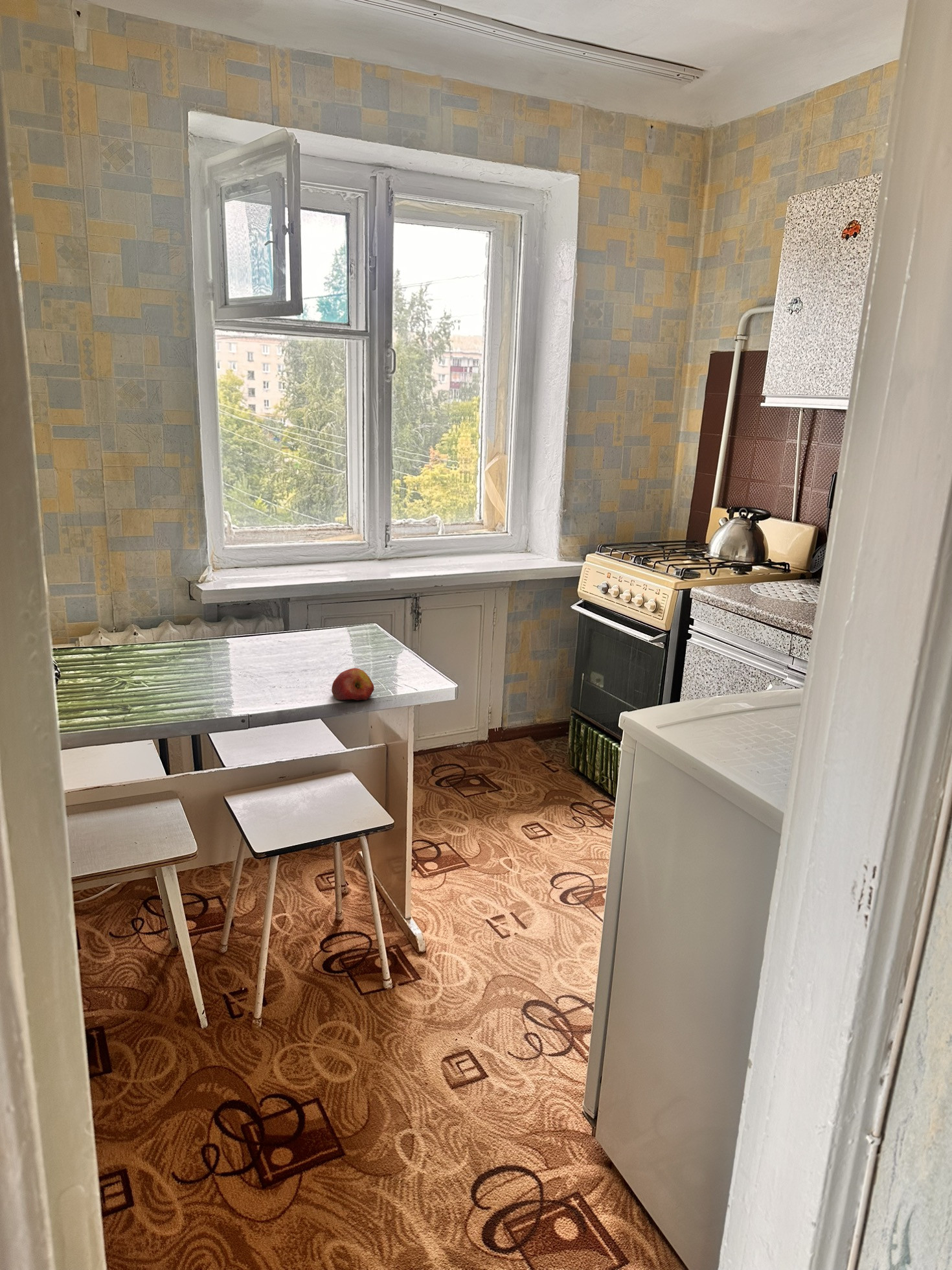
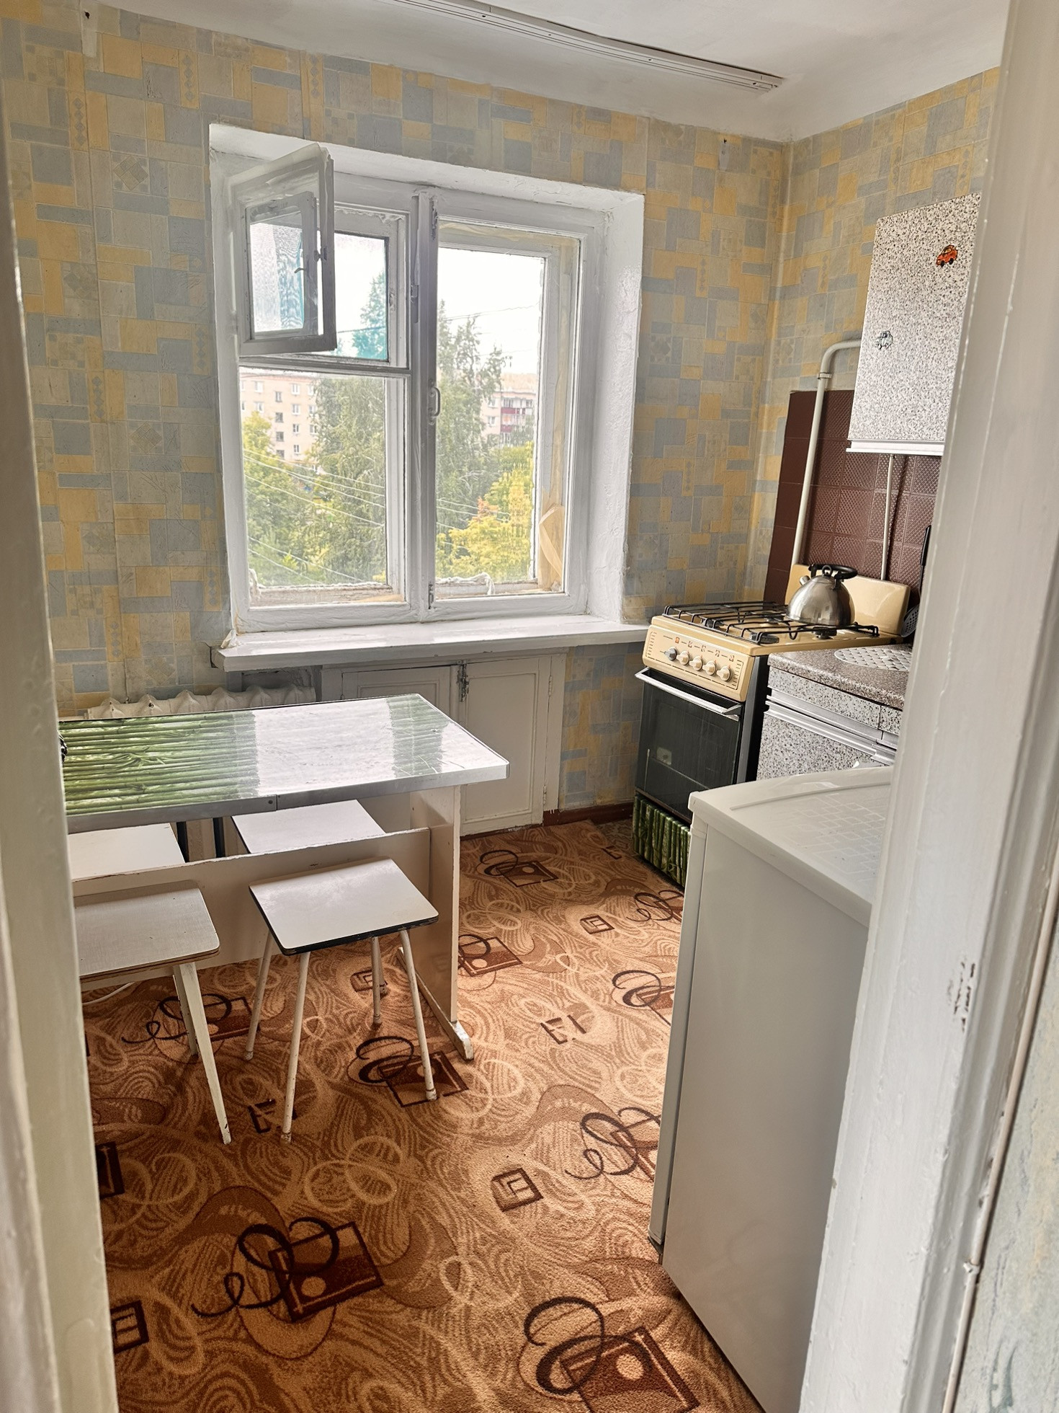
- apple [331,667,374,701]
